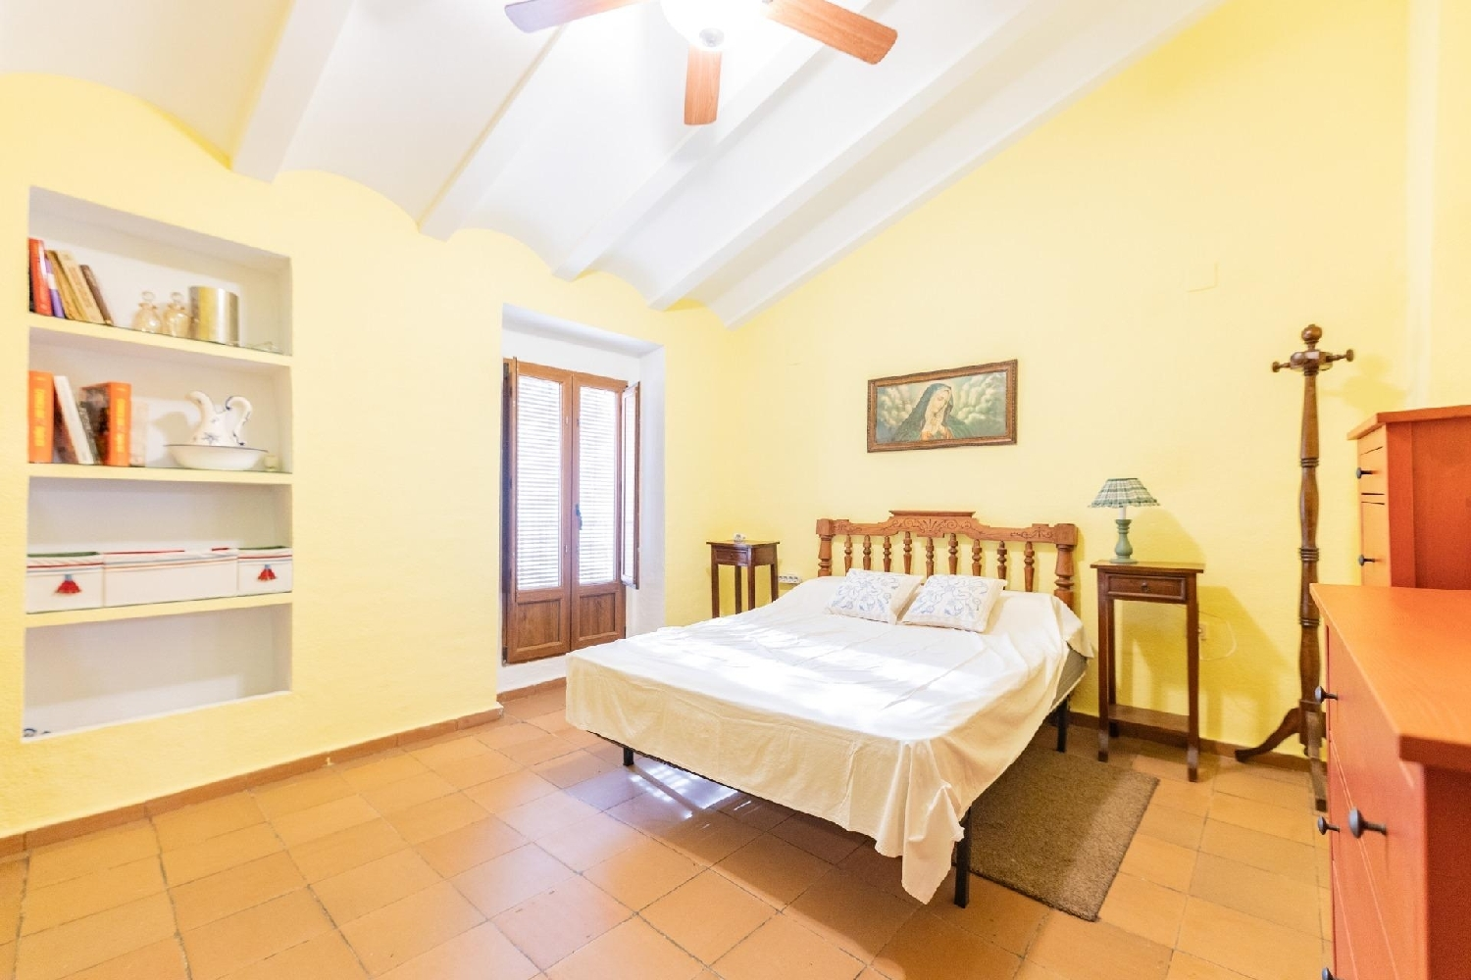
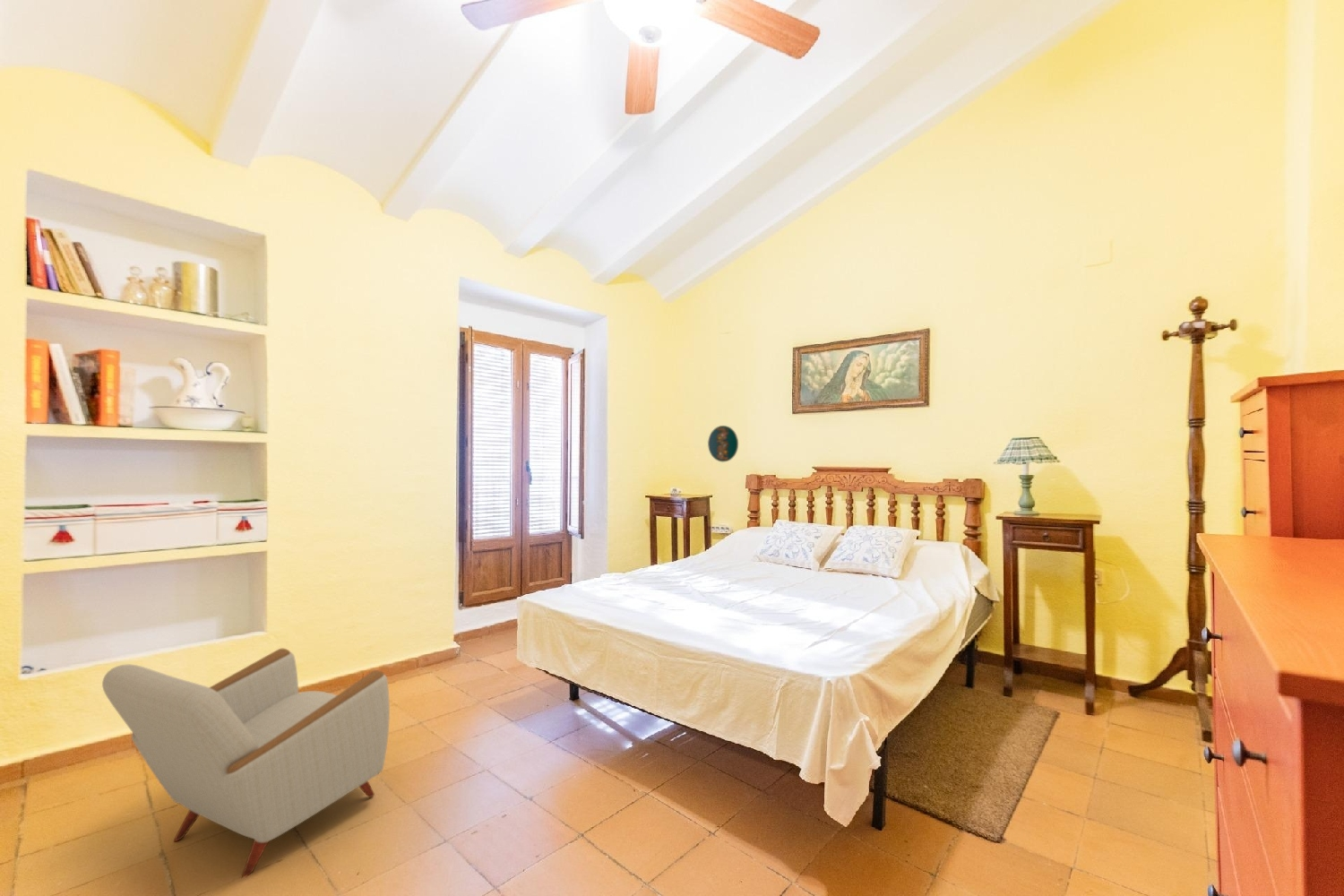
+ armchair [101,648,391,878]
+ decorative plate [707,425,739,463]
